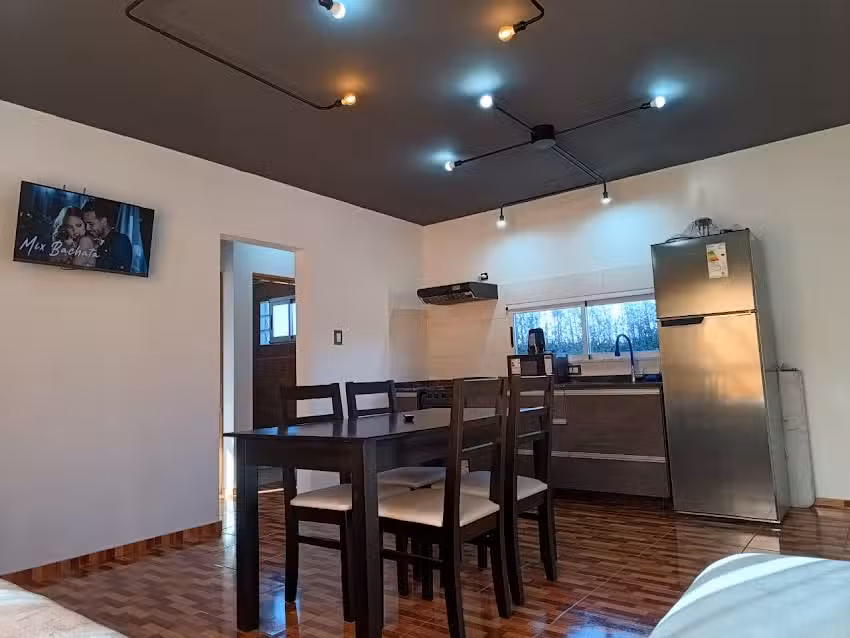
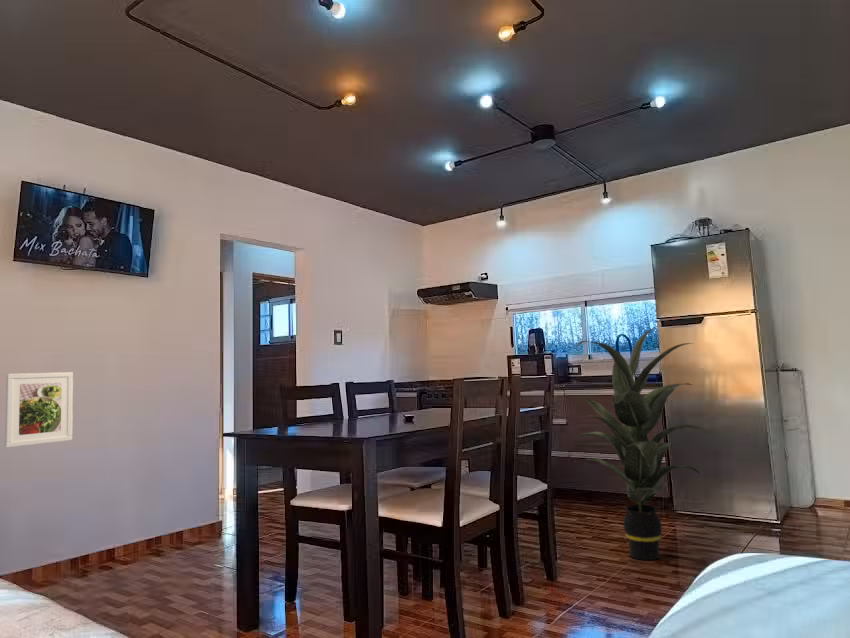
+ indoor plant [572,325,710,561]
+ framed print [4,371,74,448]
